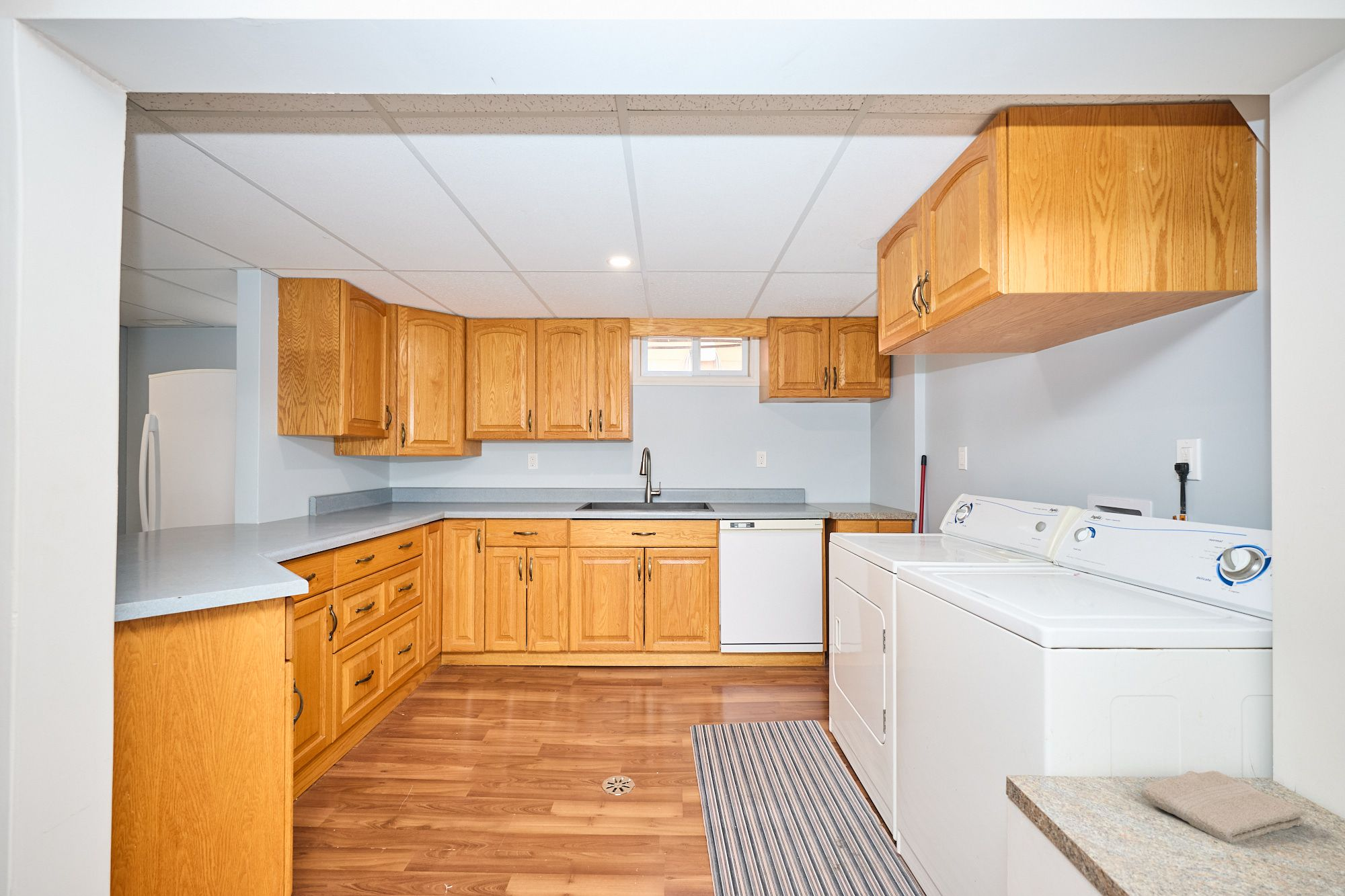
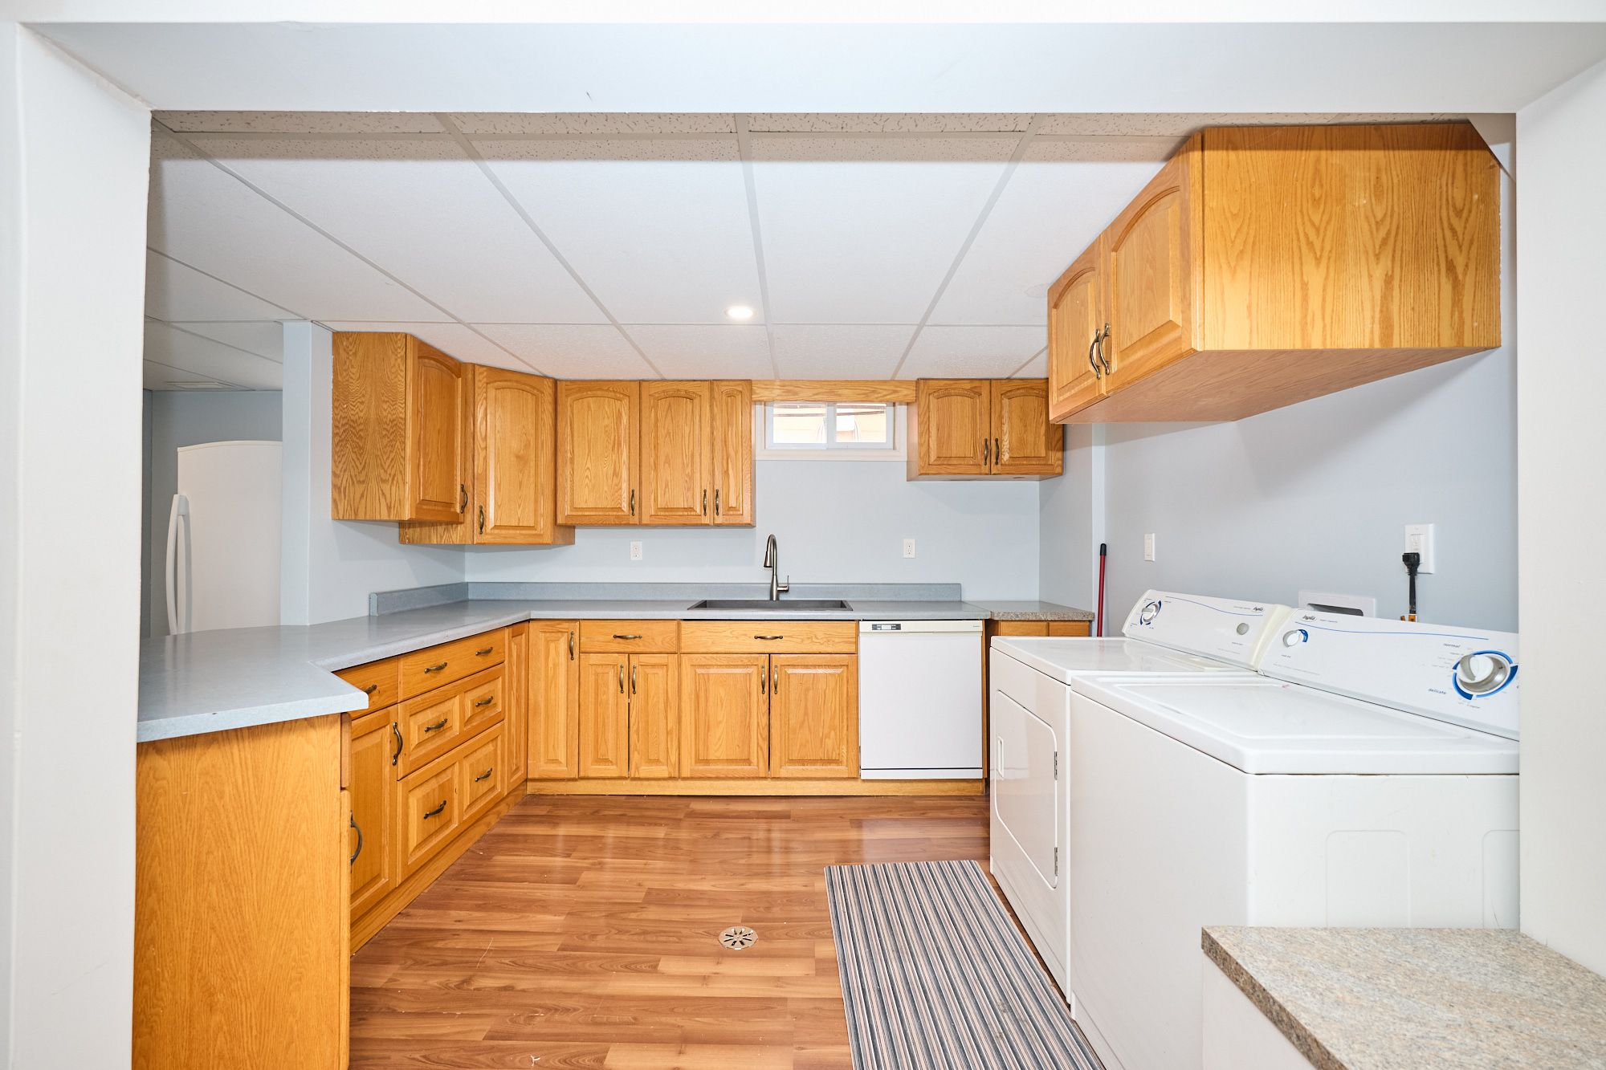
- washcloth [1141,770,1305,844]
